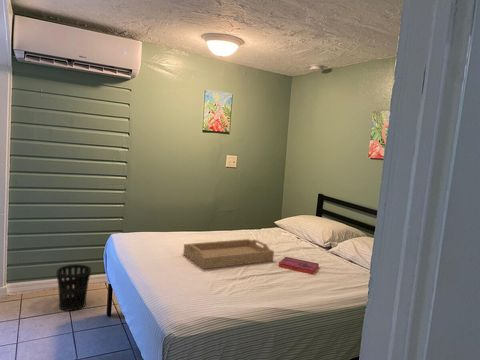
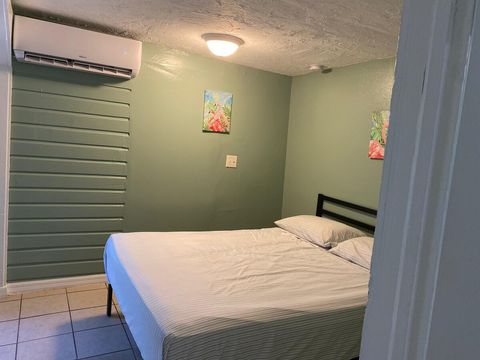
- wastebasket [56,263,92,312]
- hardback book [277,256,320,275]
- serving tray [182,238,275,270]
